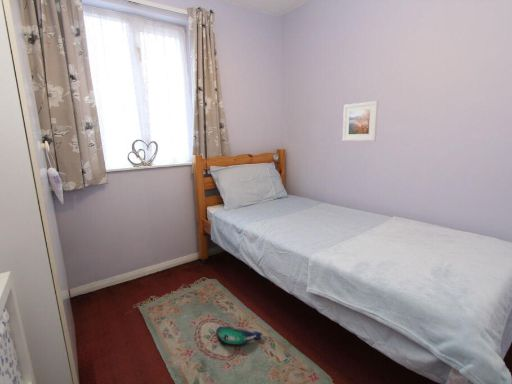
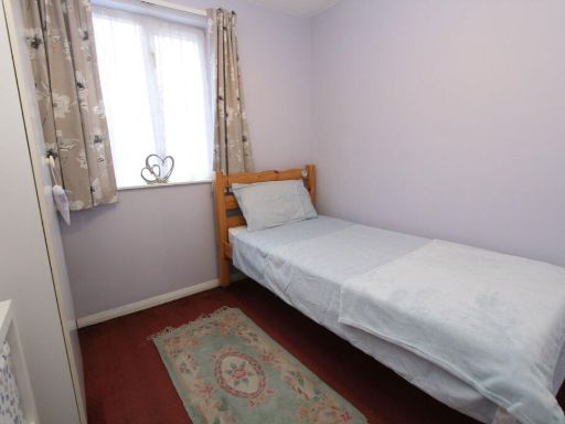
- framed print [342,100,379,142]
- plush toy [215,325,264,346]
